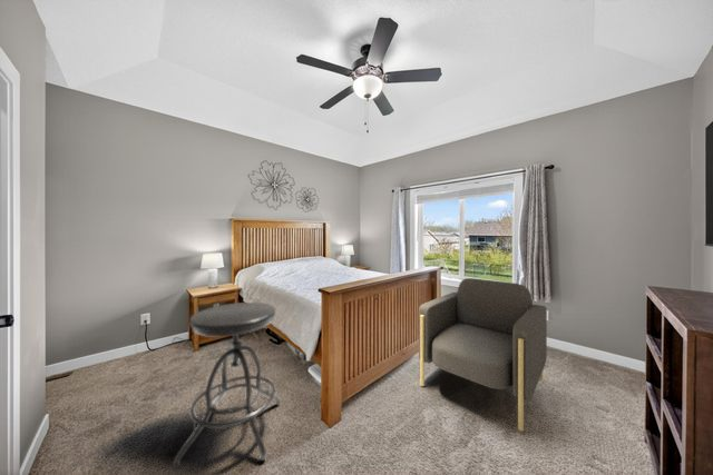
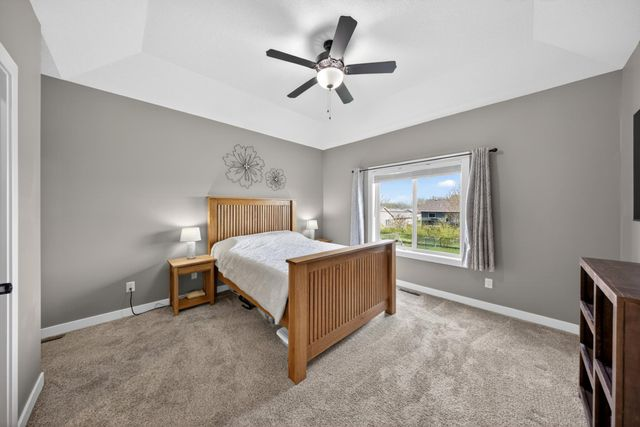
- armchair [418,277,548,433]
- stool [172,301,282,471]
